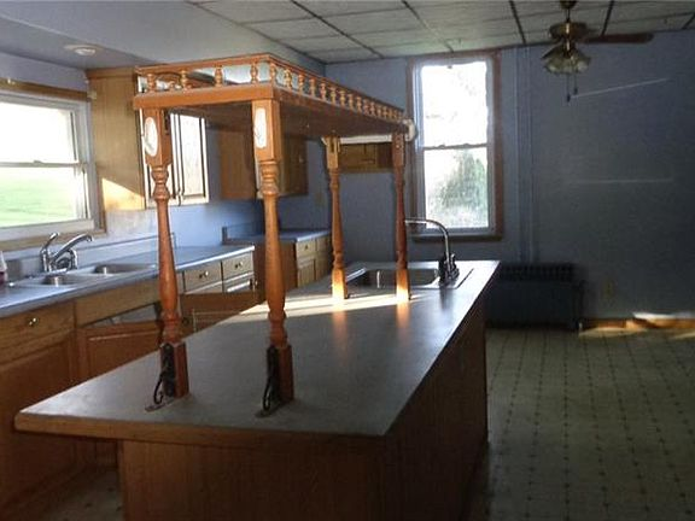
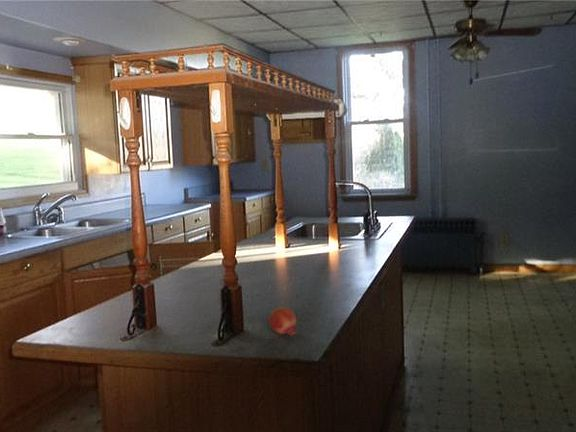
+ fruit [268,306,298,337]
